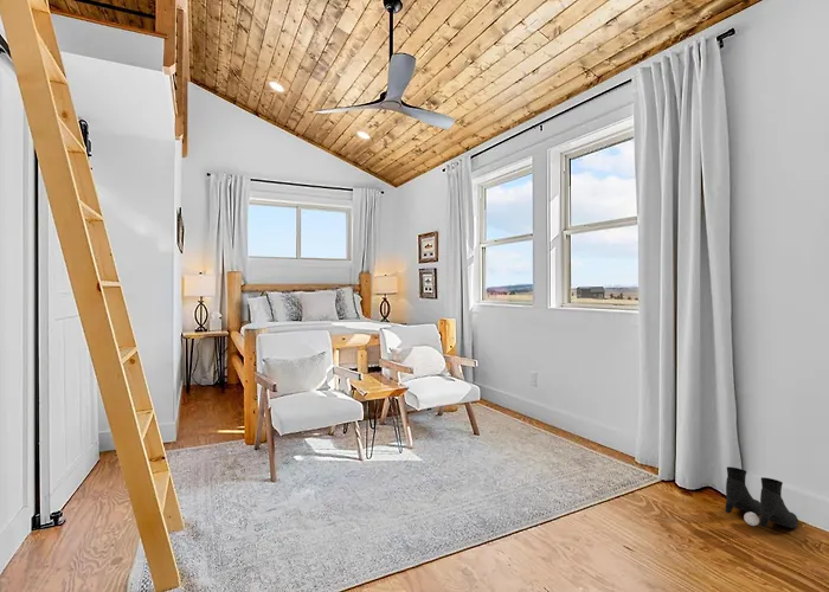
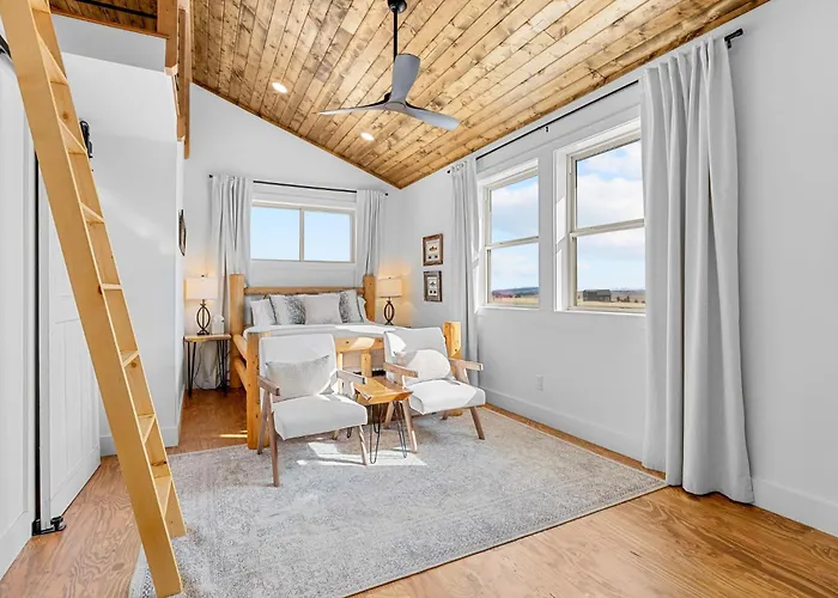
- boots [725,465,799,529]
